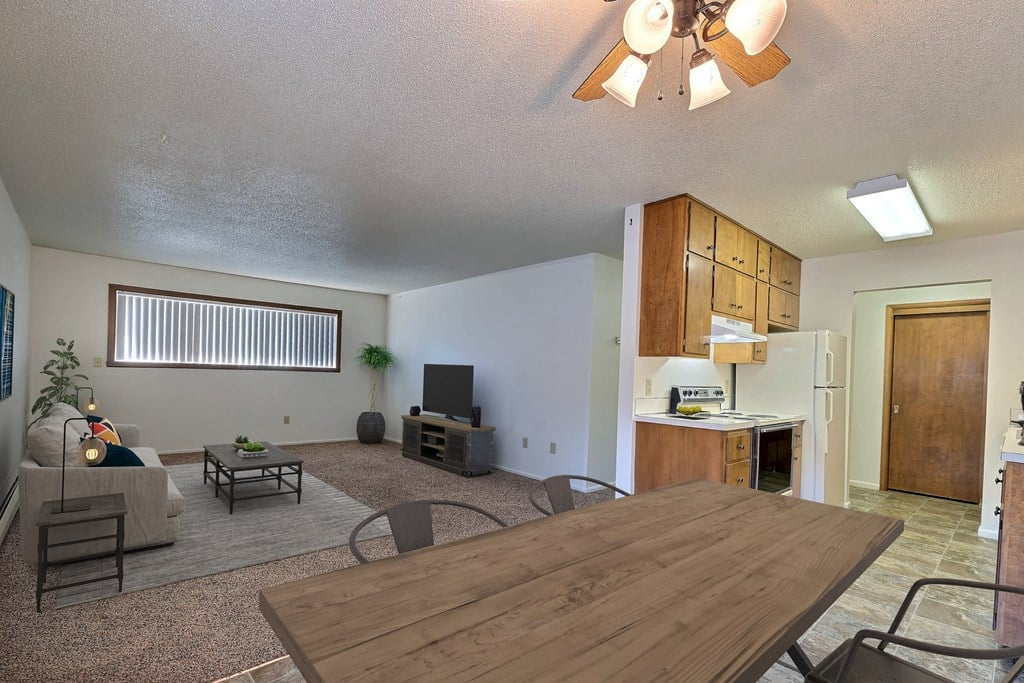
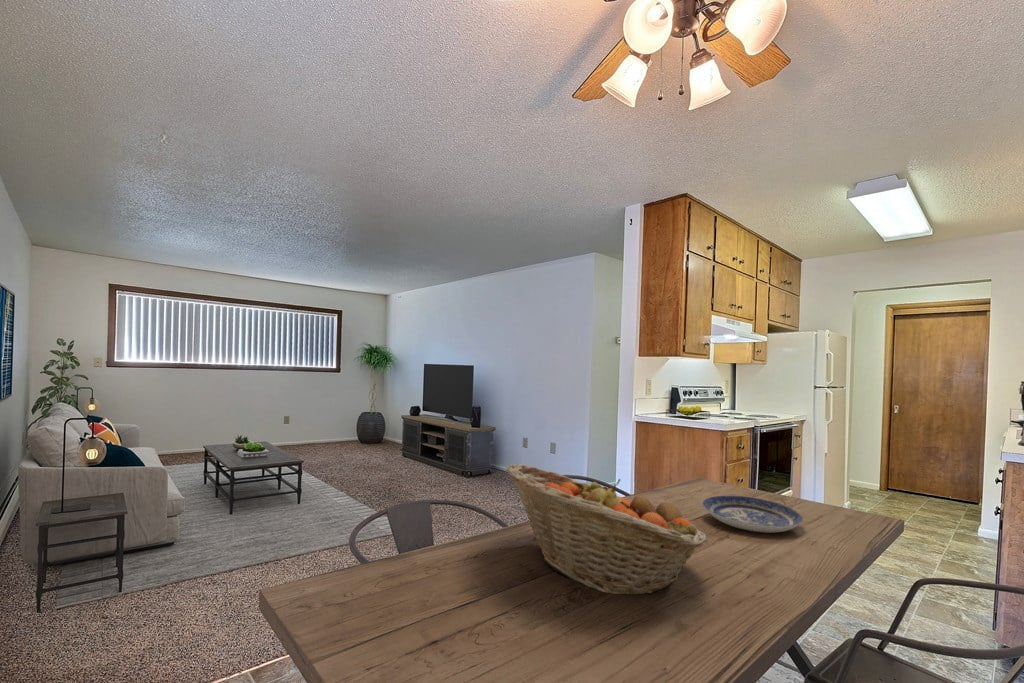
+ fruit basket [506,463,709,595]
+ plate [702,495,804,534]
